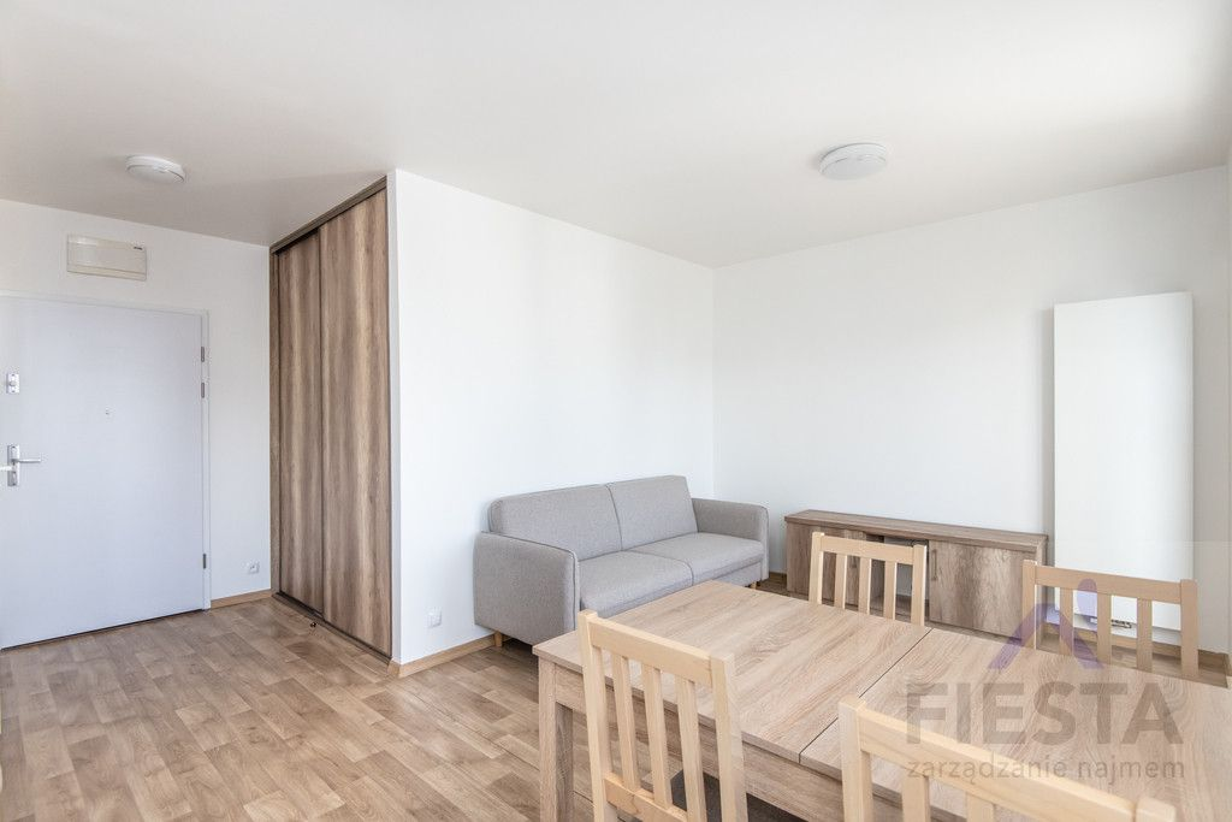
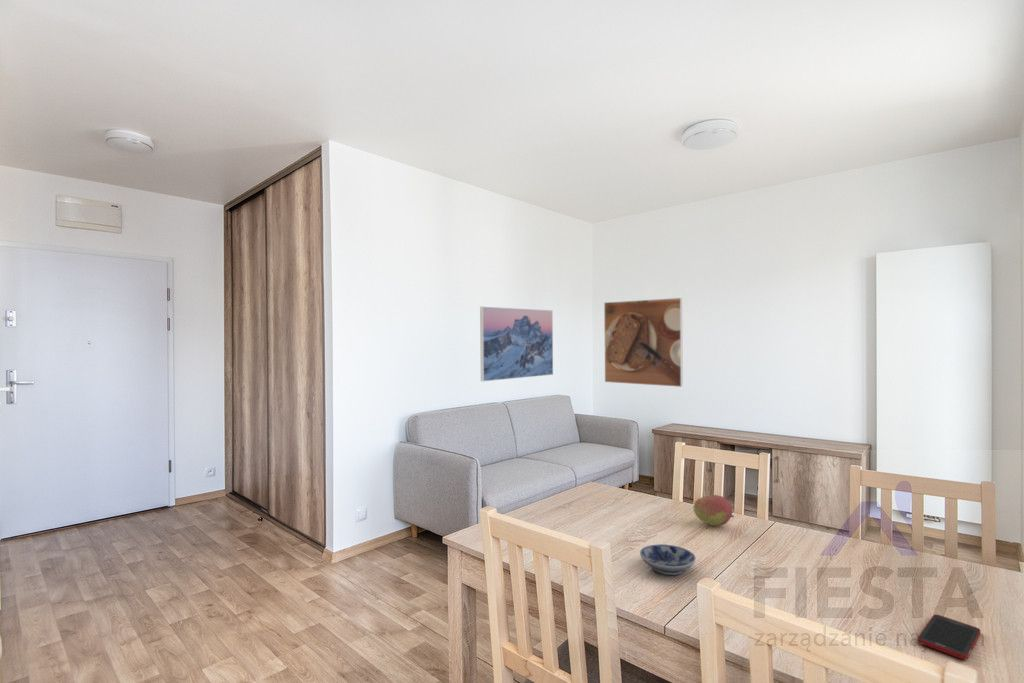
+ cell phone [917,613,981,660]
+ bowl [639,543,697,576]
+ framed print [479,306,554,382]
+ fruit [692,494,735,527]
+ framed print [603,297,684,388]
